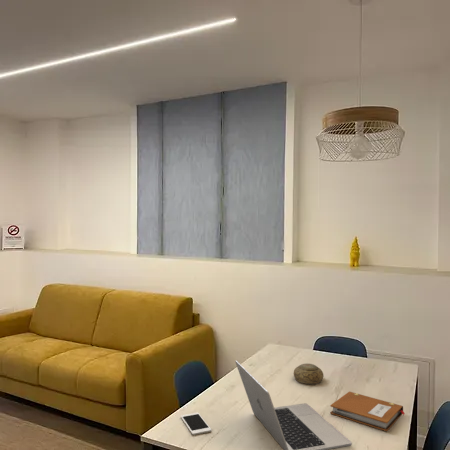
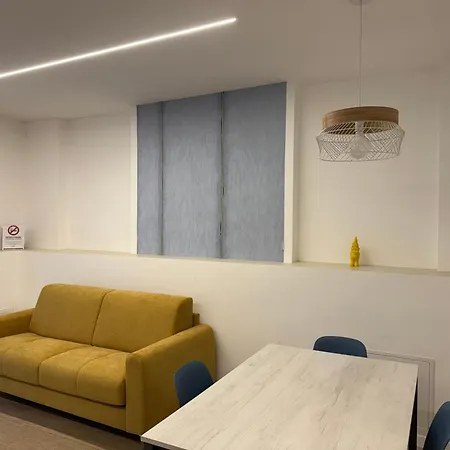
- cell phone [180,412,212,436]
- notebook [329,391,406,432]
- bowl [293,363,325,385]
- laptop [234,360,353,450]
